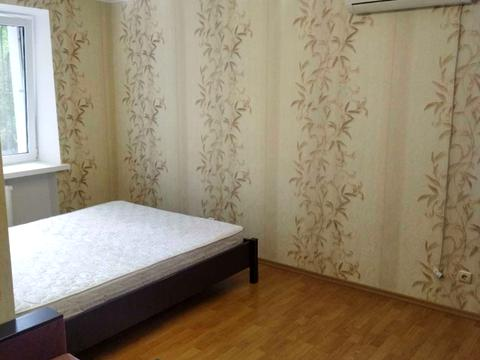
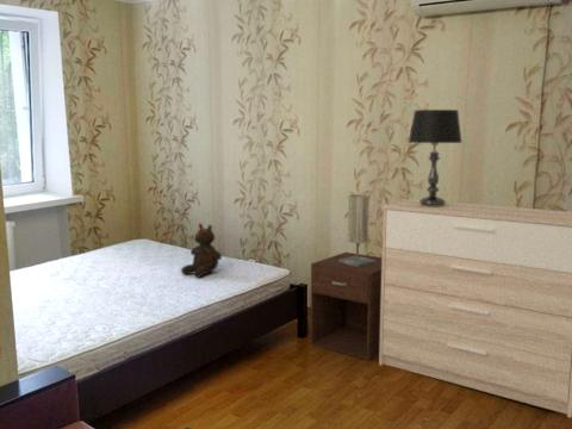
+ teddy bear [180,222,223,279]
+ table lamp [338,193,377,267]
+ table lamp [408,108,464,206]
+ nightstand [310,251,383,361]
+ sideboard [378,198,572,418]
